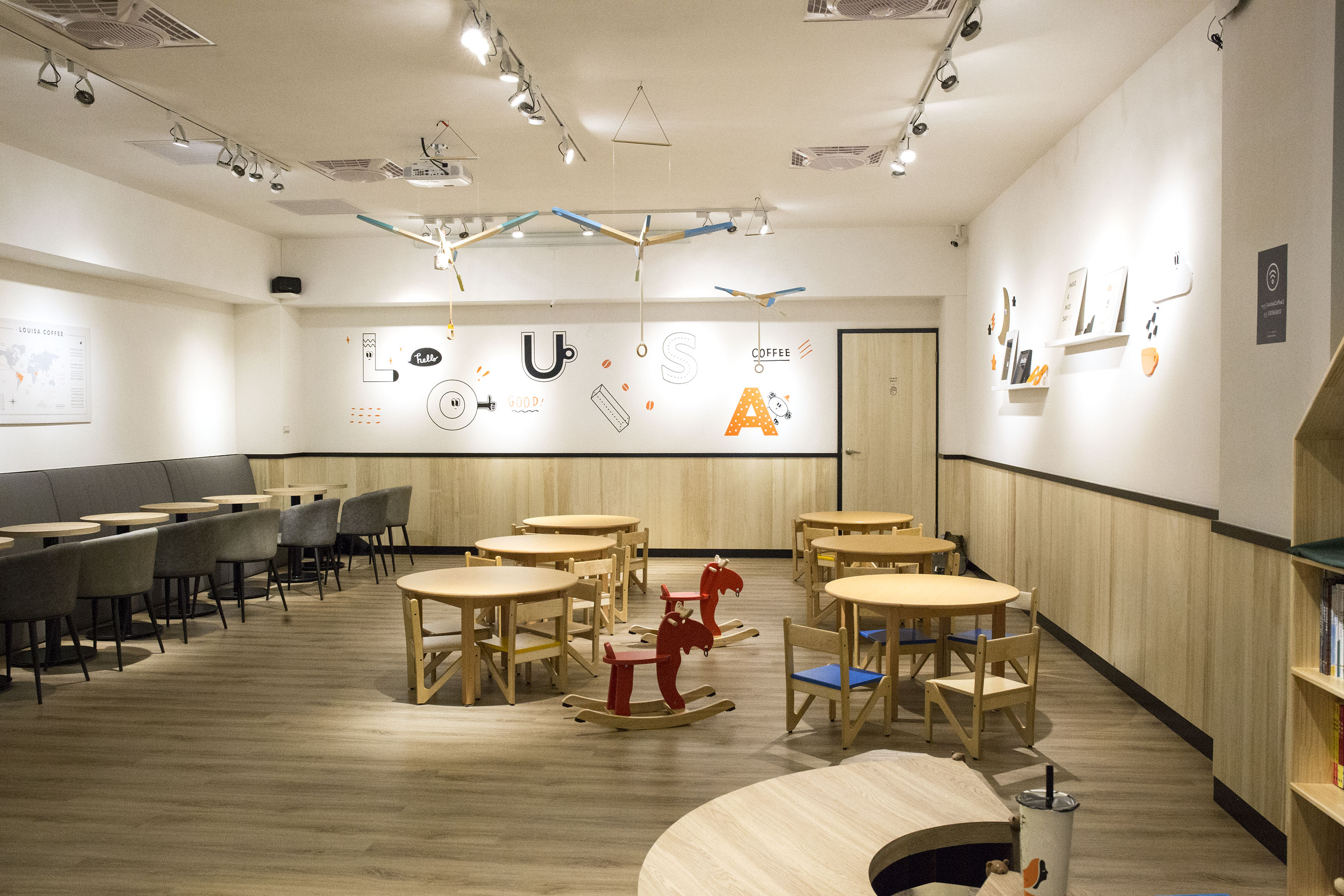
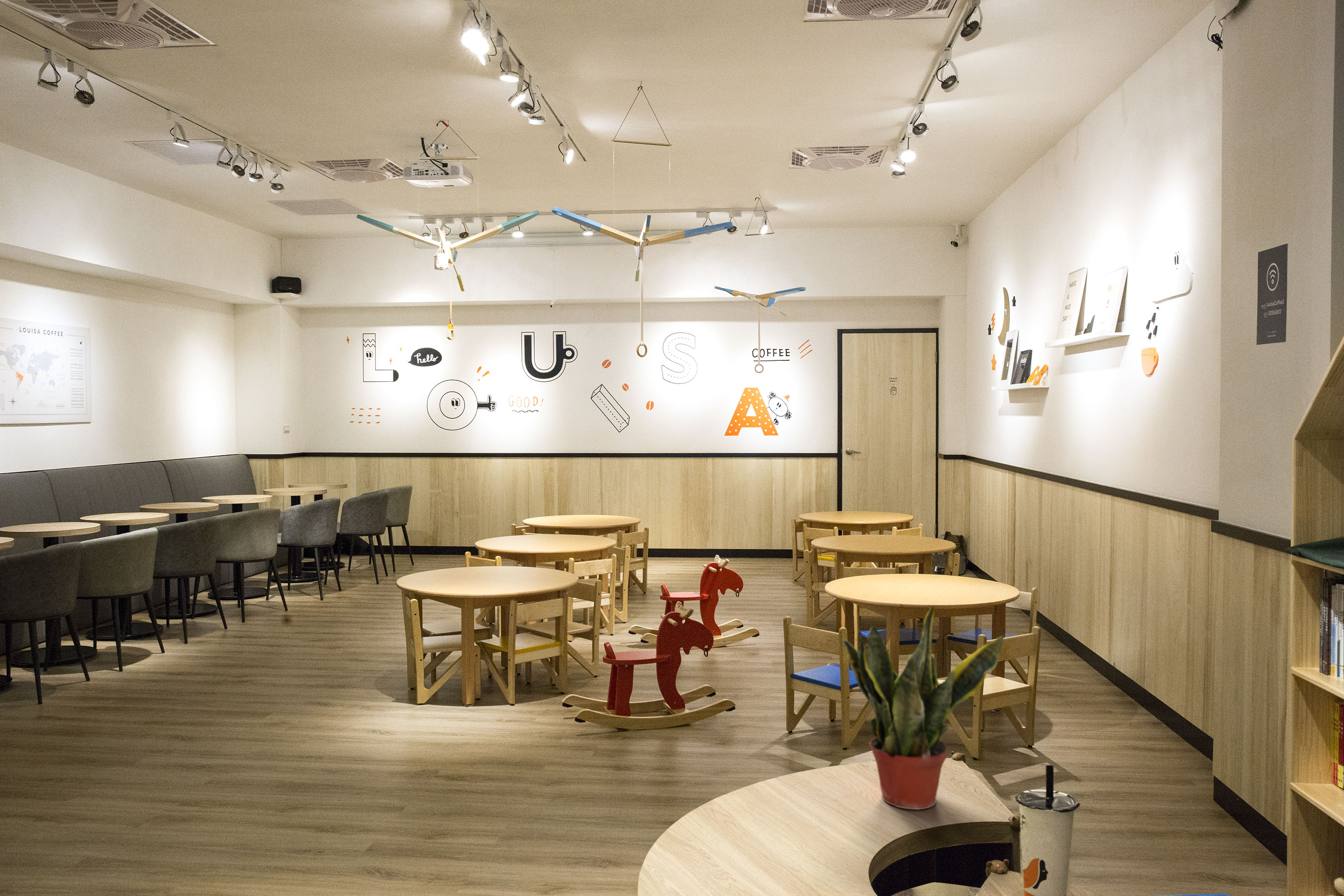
+ potted plant [841,605,1004,810]
